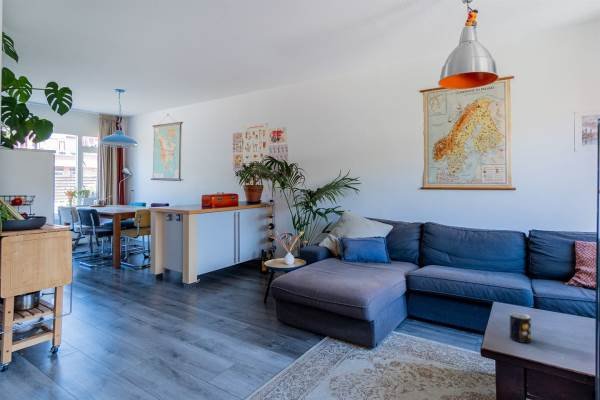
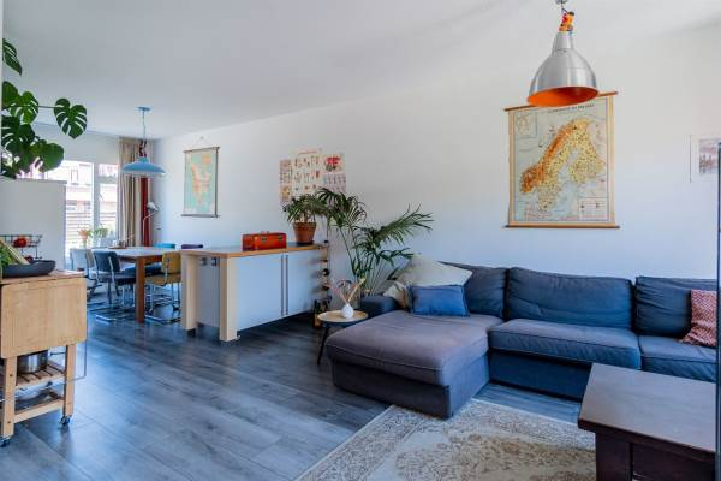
- mug [509,312,532,344]
